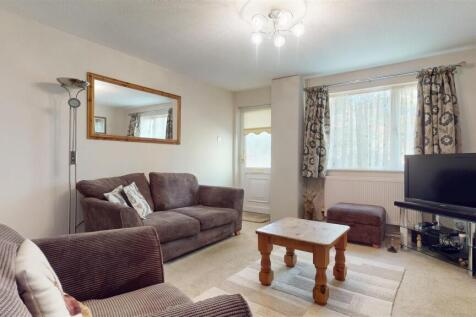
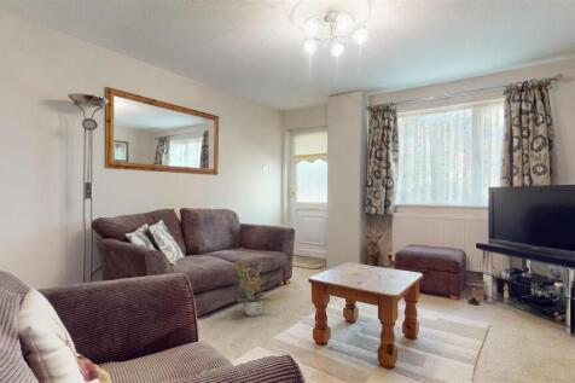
+ potted plant [232,259,274,317]
